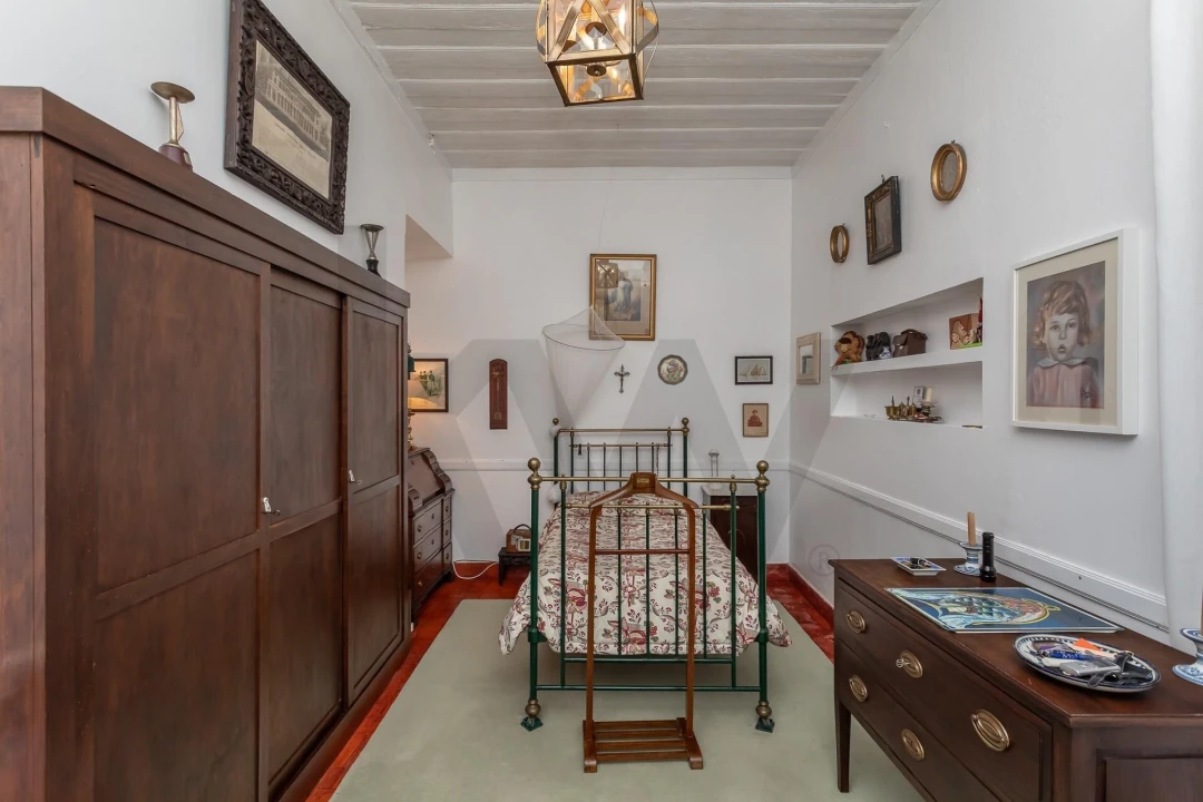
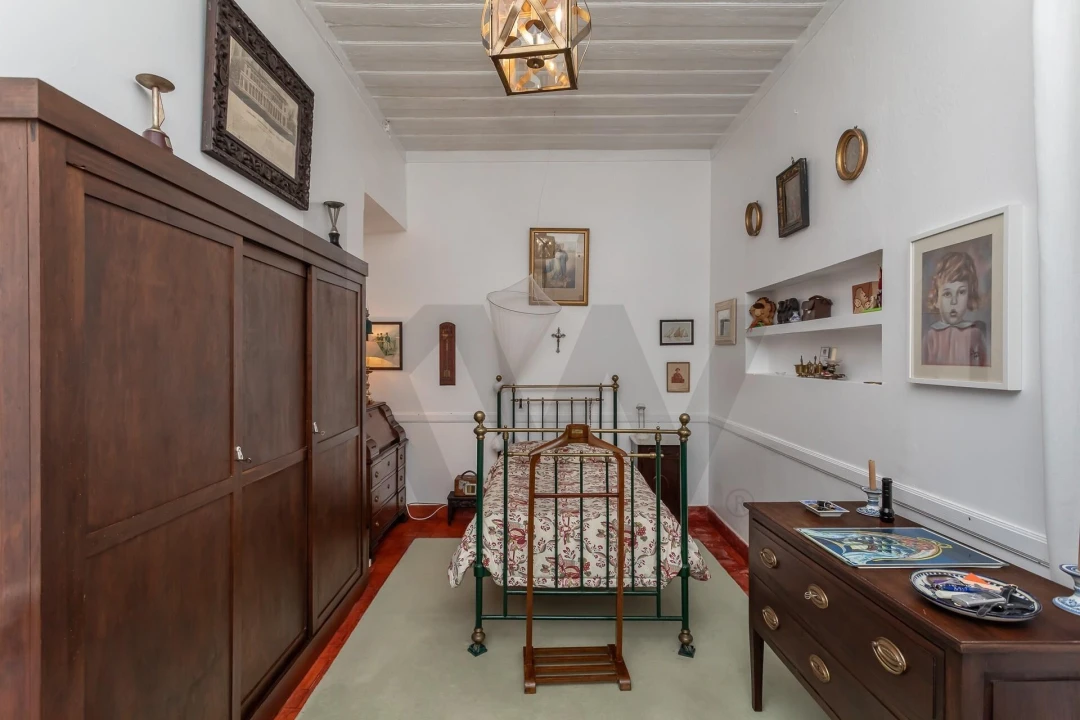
- decorative plate [656,353,689,387]
